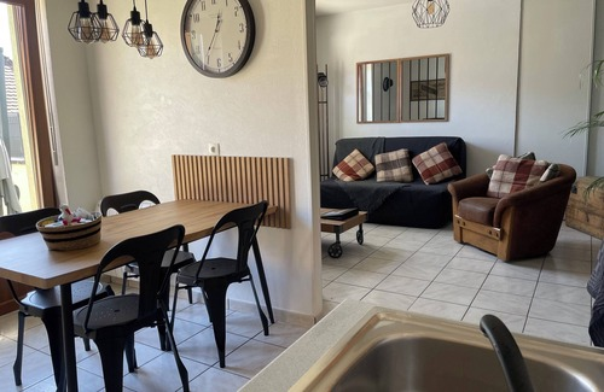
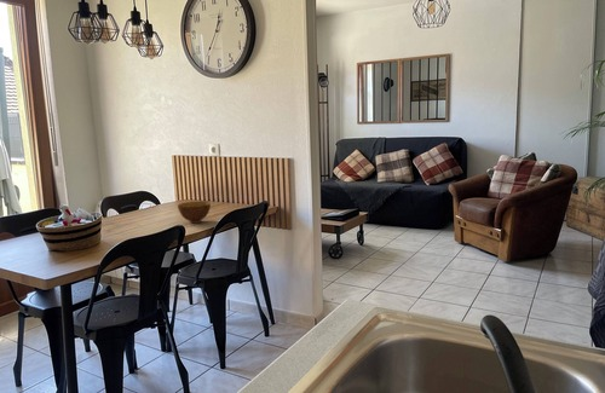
+ bowl [177,201,212,224]
